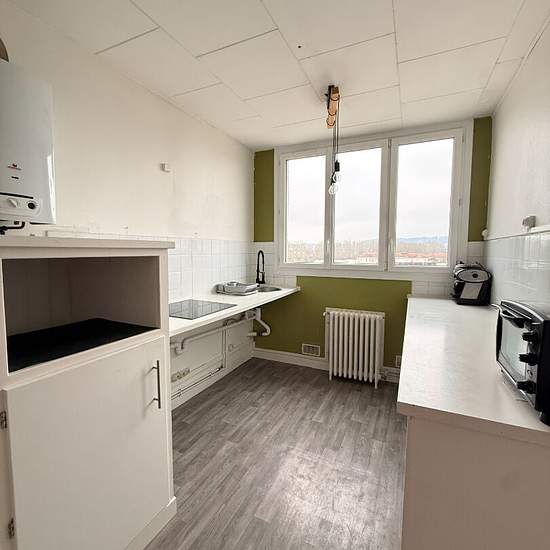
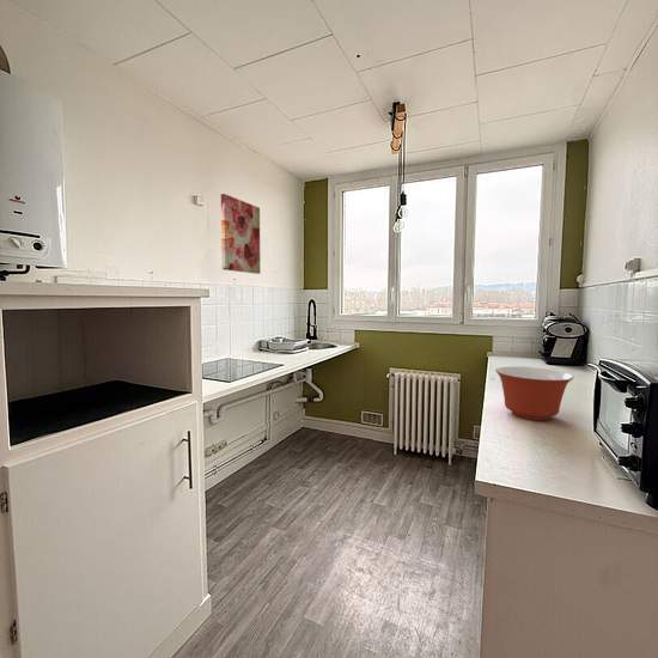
+ mixing bowl [494,366,574,421]
+ wall art [220,193,262,275]
